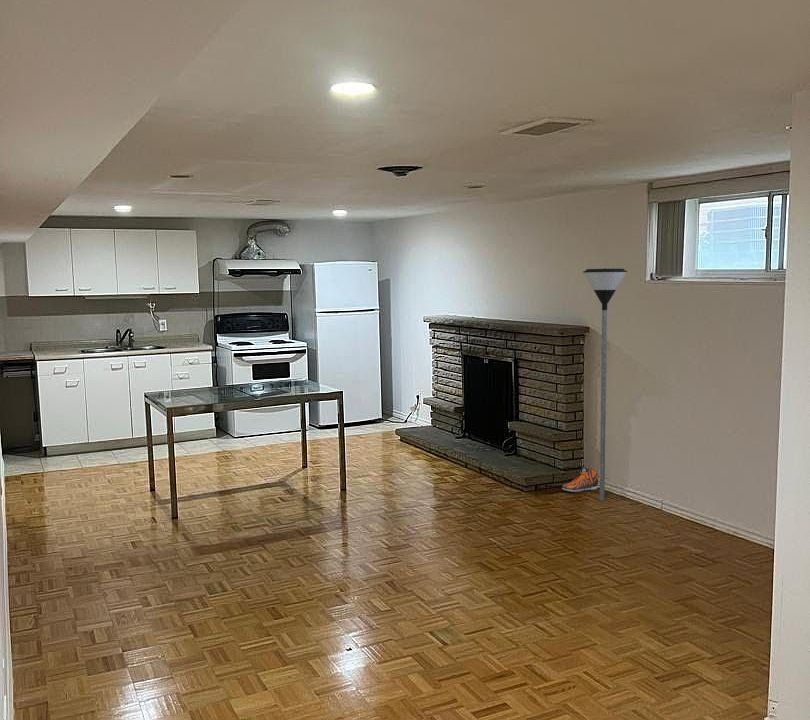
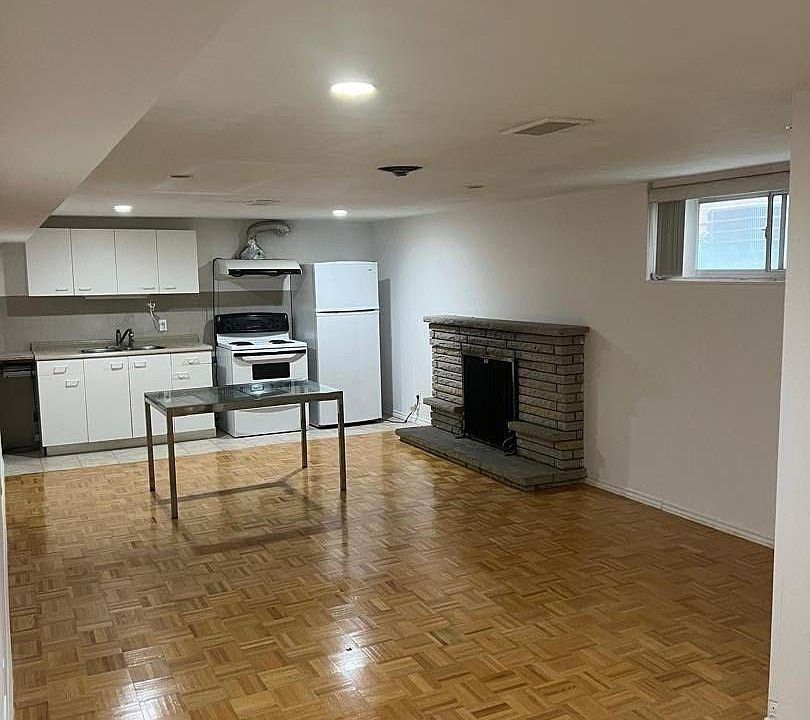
- sneaker [561,466,599,493]
- floor lamp [582,267,628,502]
